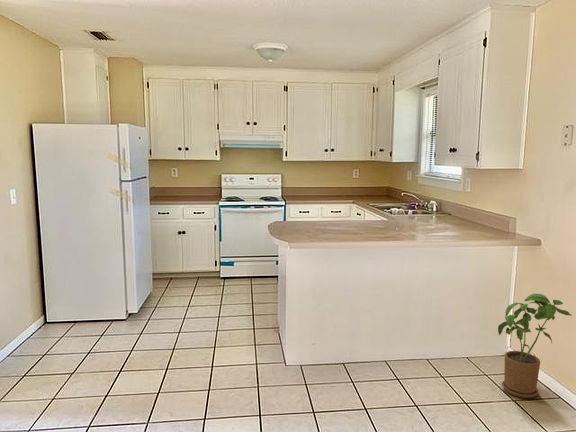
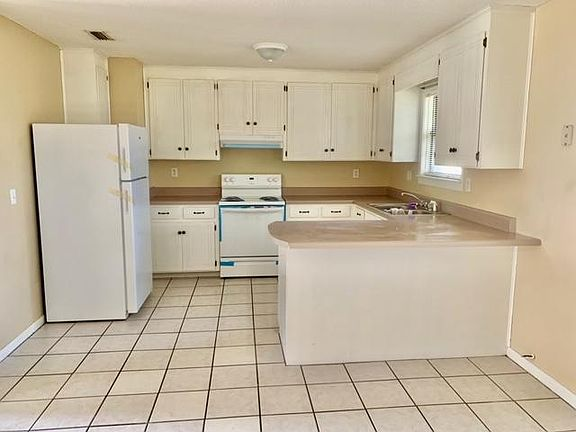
- house plant [497,293,573,399]
